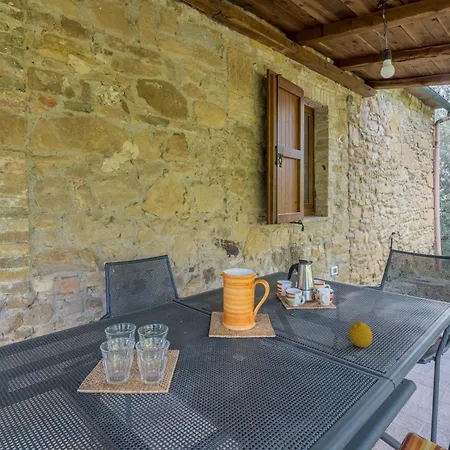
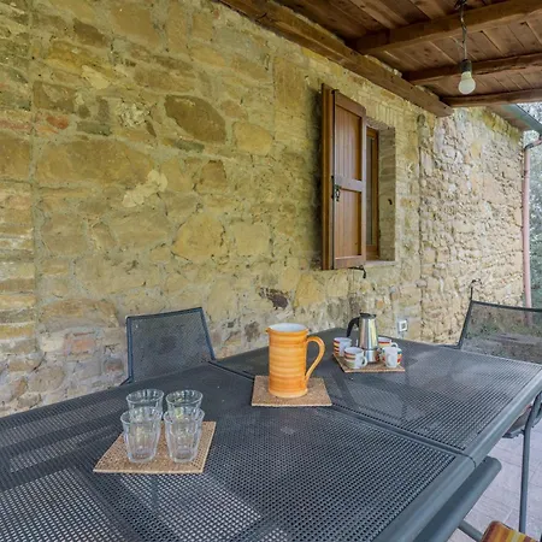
- fruit [348,320,373,348]
